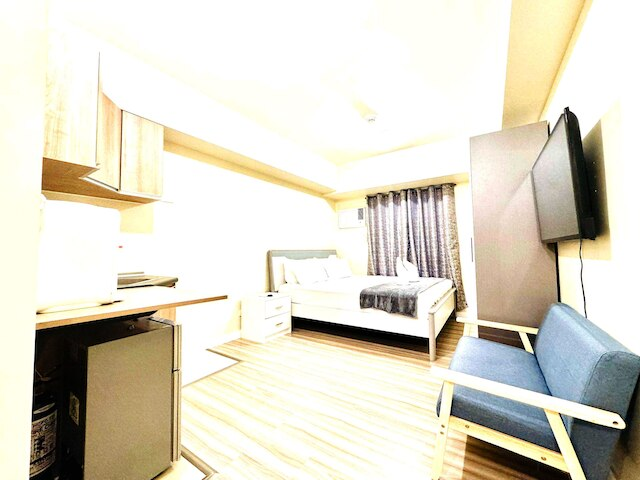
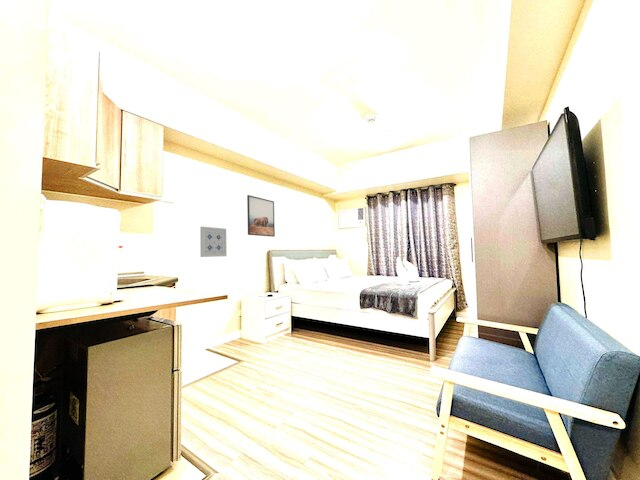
+ wall art [199,226,227,258]
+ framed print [246,194,276,238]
